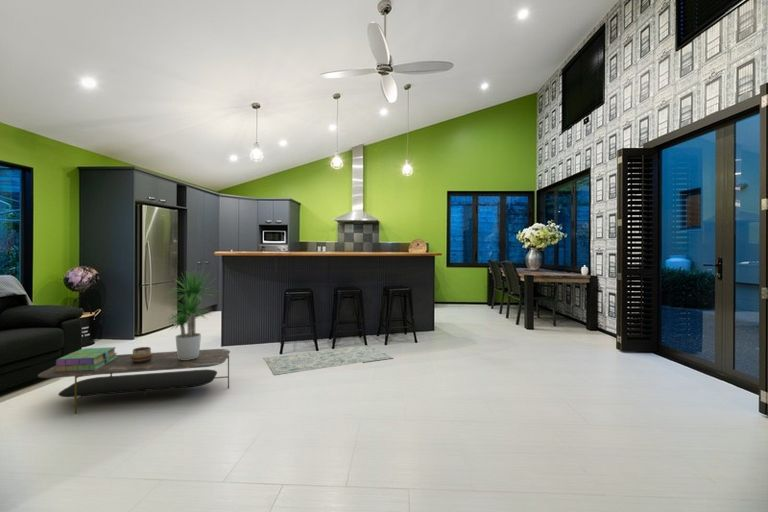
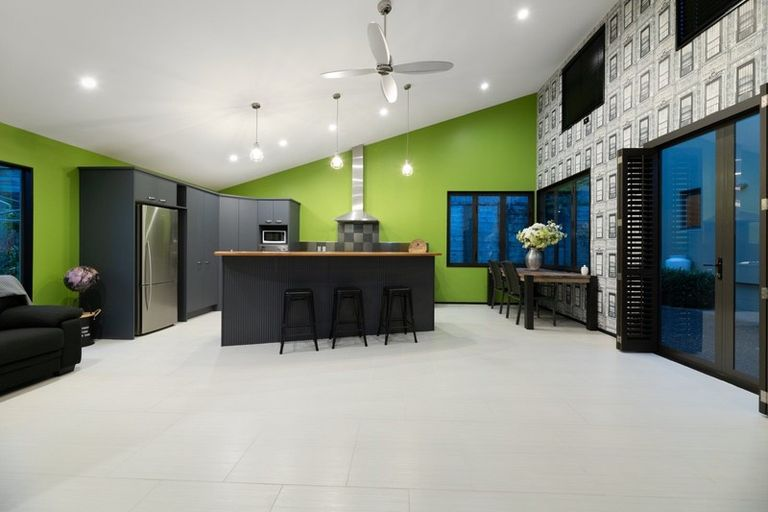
- decorative bowl [131,346,153,363]
- stack of books [54,346,118,372]
- rug [262,344,394,376]
- coffee table [37,348,231,415]
- potted plant [164,268,223,360]
